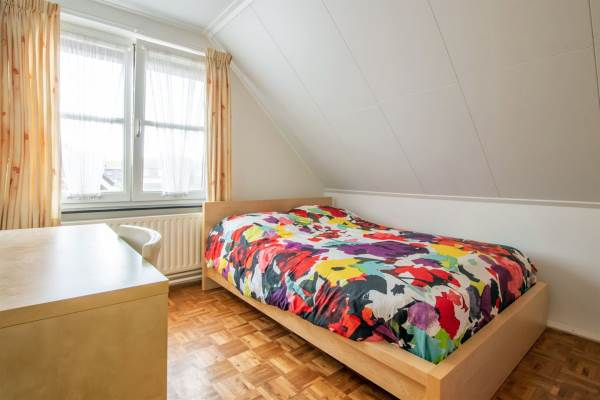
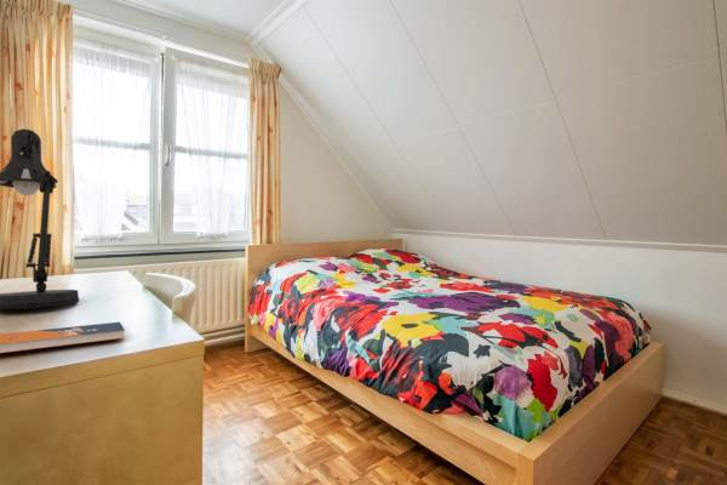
+ notebook [0,321,126,354]
+ desk lamp [0,127,80,310]
